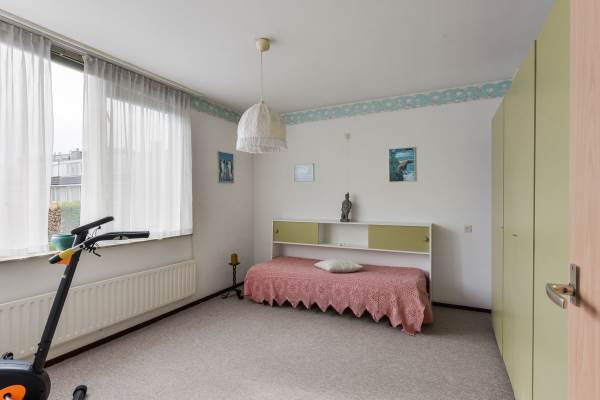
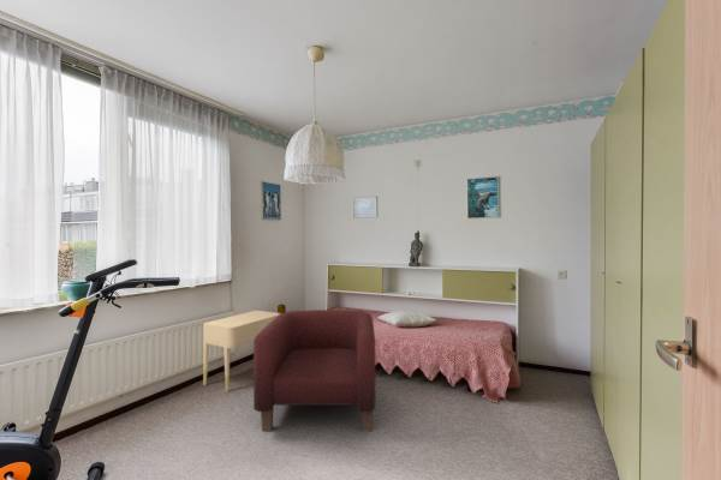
+ nightstand [202,310,281,392]
+ armchair [252,308,376,433]
